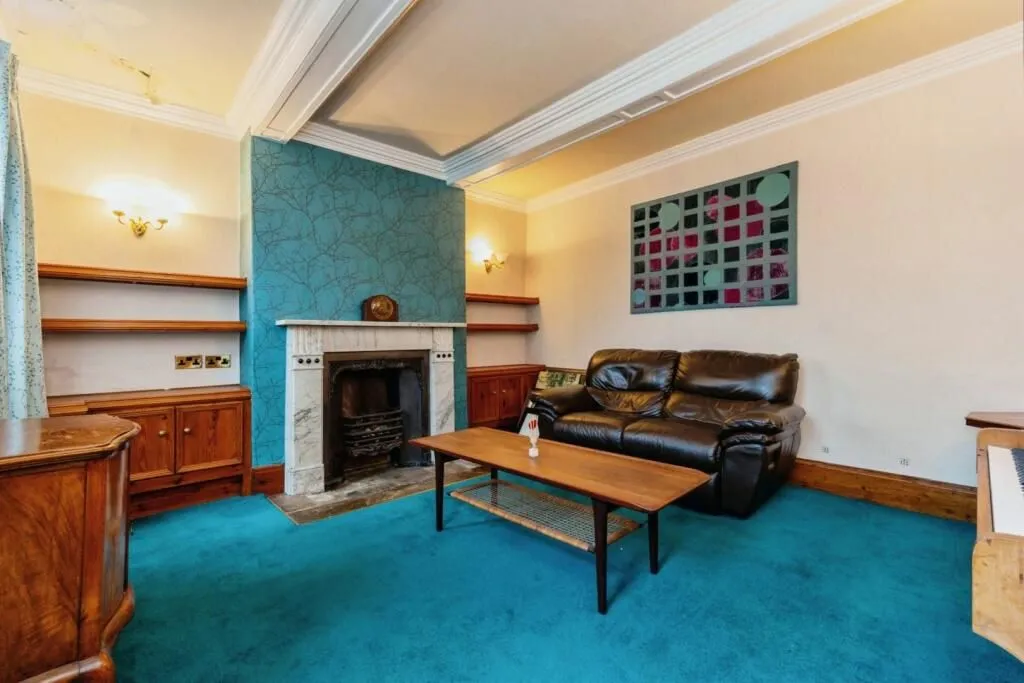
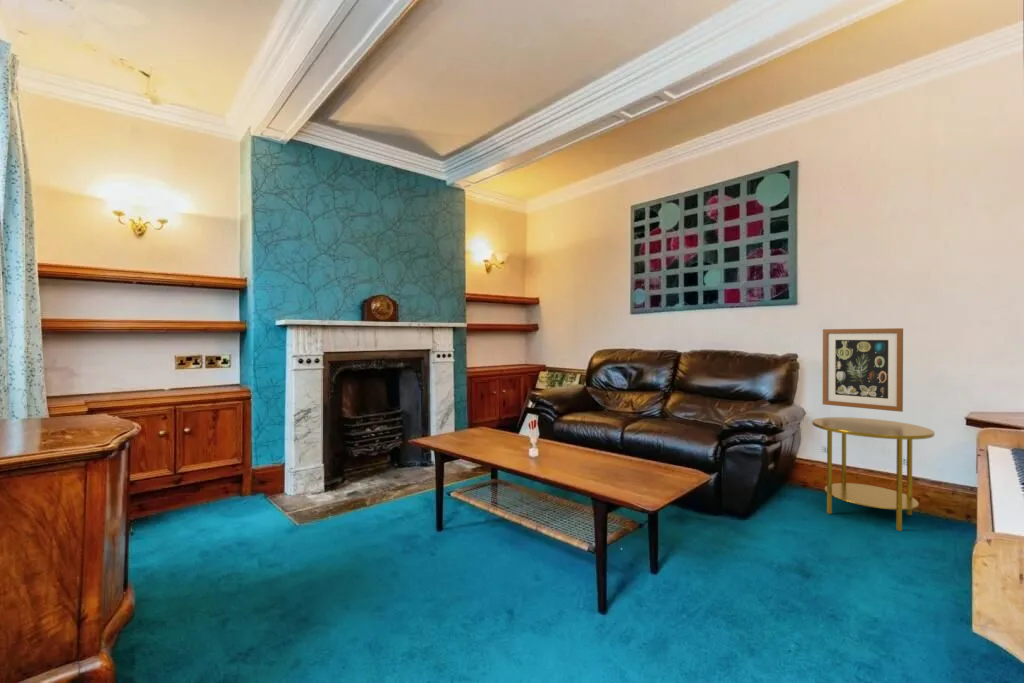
+ wall art [822,327,904,413]
+ side table [811,416,935,532]
